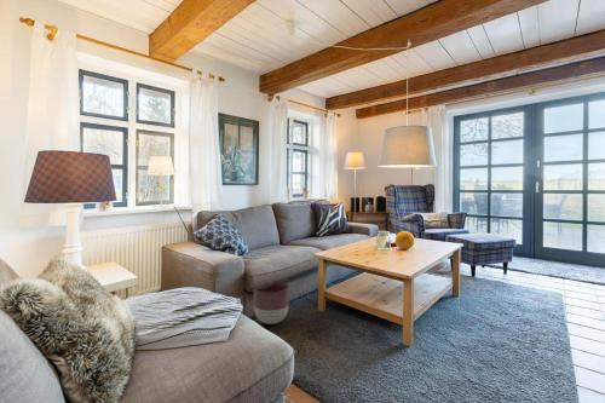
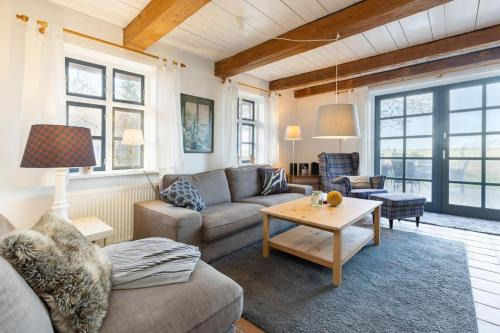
- planter [253,281,290,326]
